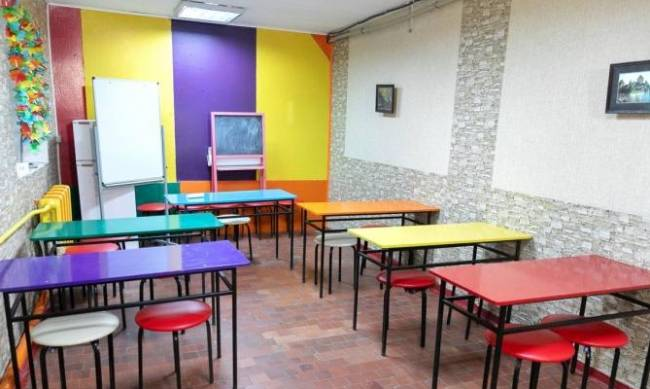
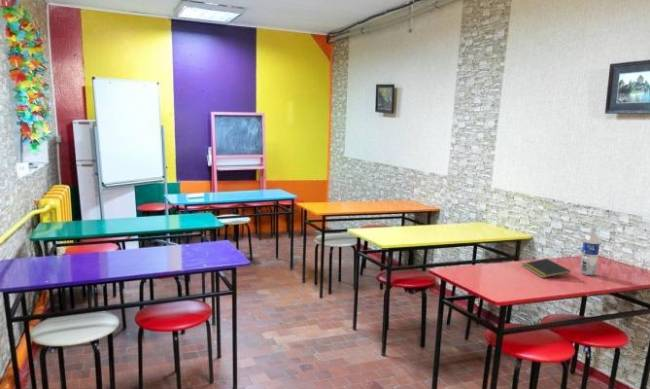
+ water bottle [579,226,601,276]
+ notepad [521,258,572,279]
